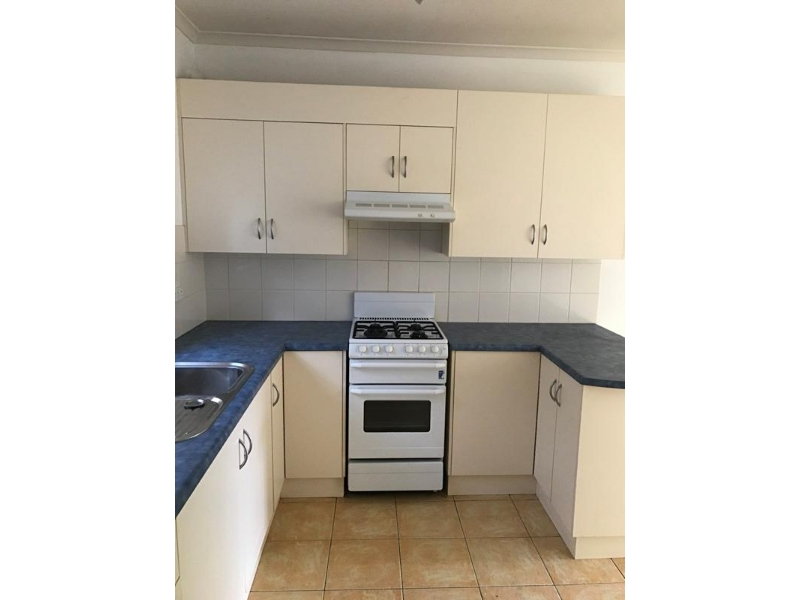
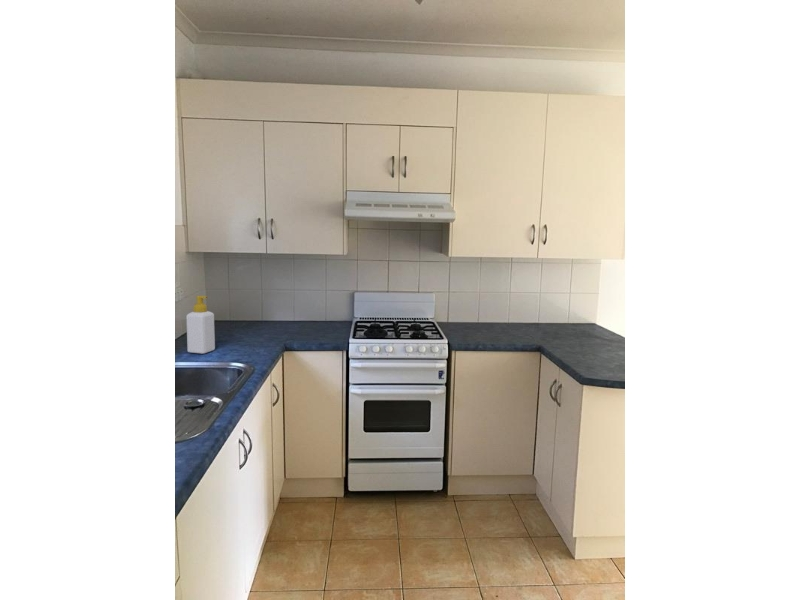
+ soap bottle [185,295,216,355]
